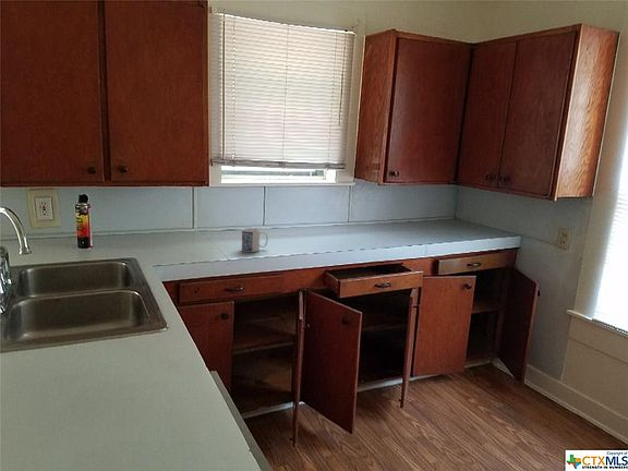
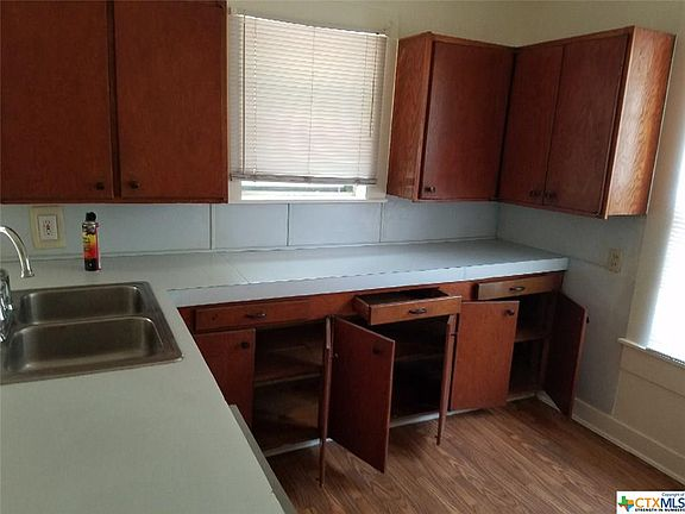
- mug [241,227,269,253]
